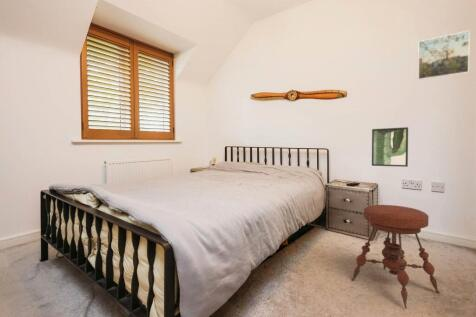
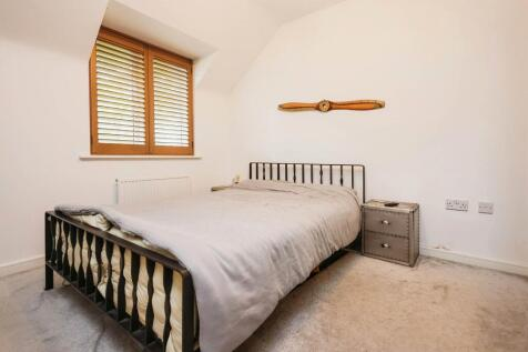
- stool [351,204,441,310]
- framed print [371,126,409,168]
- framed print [417,29,471,81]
